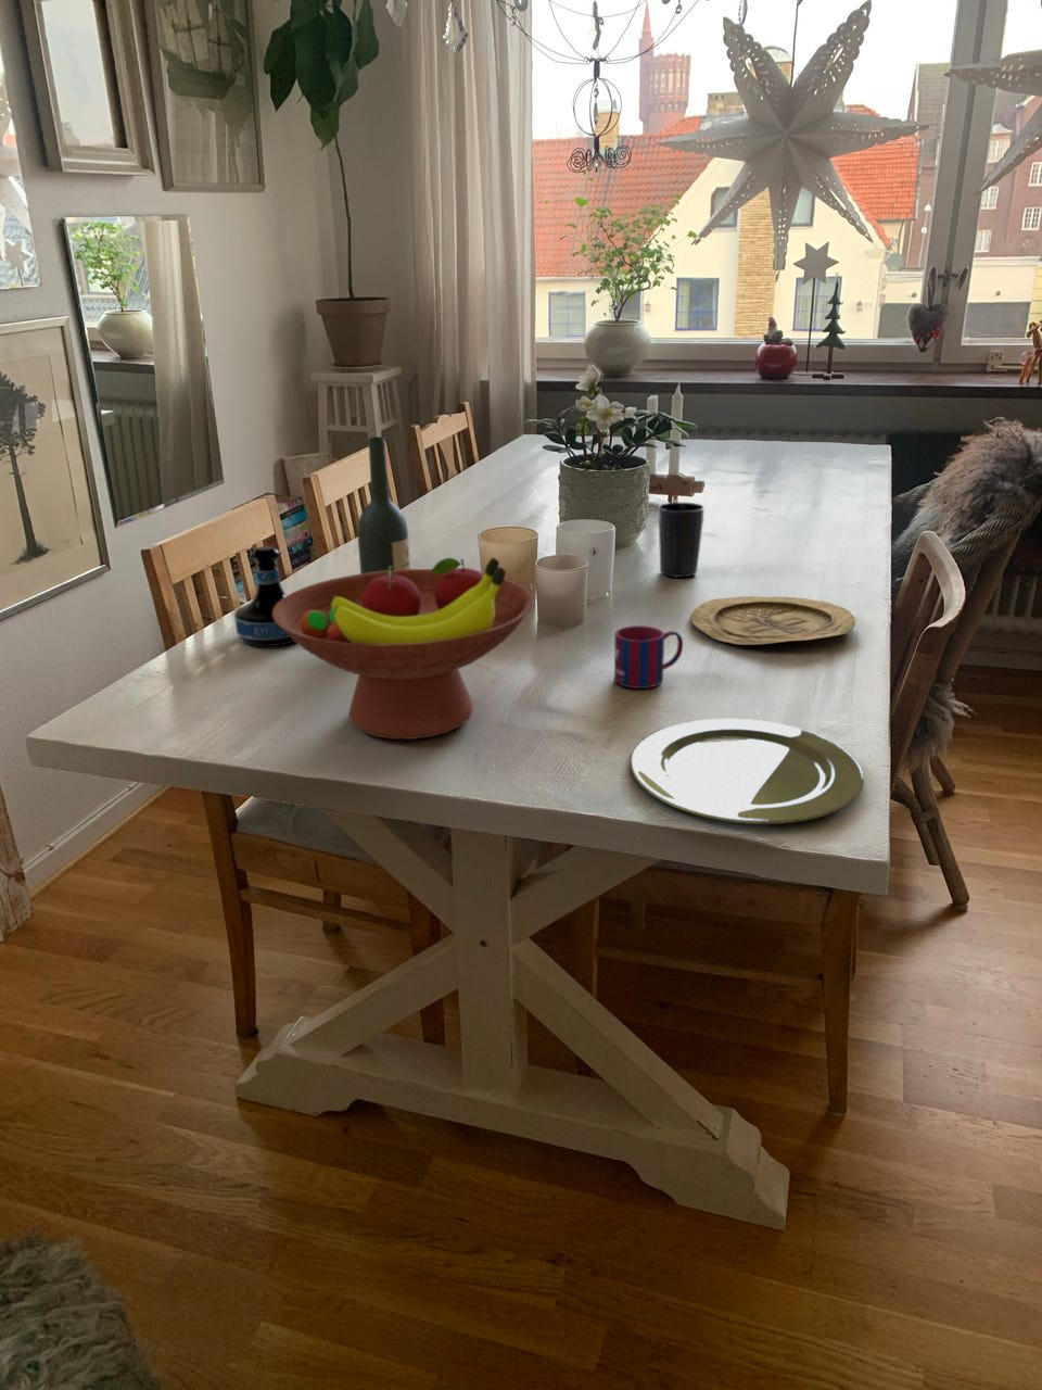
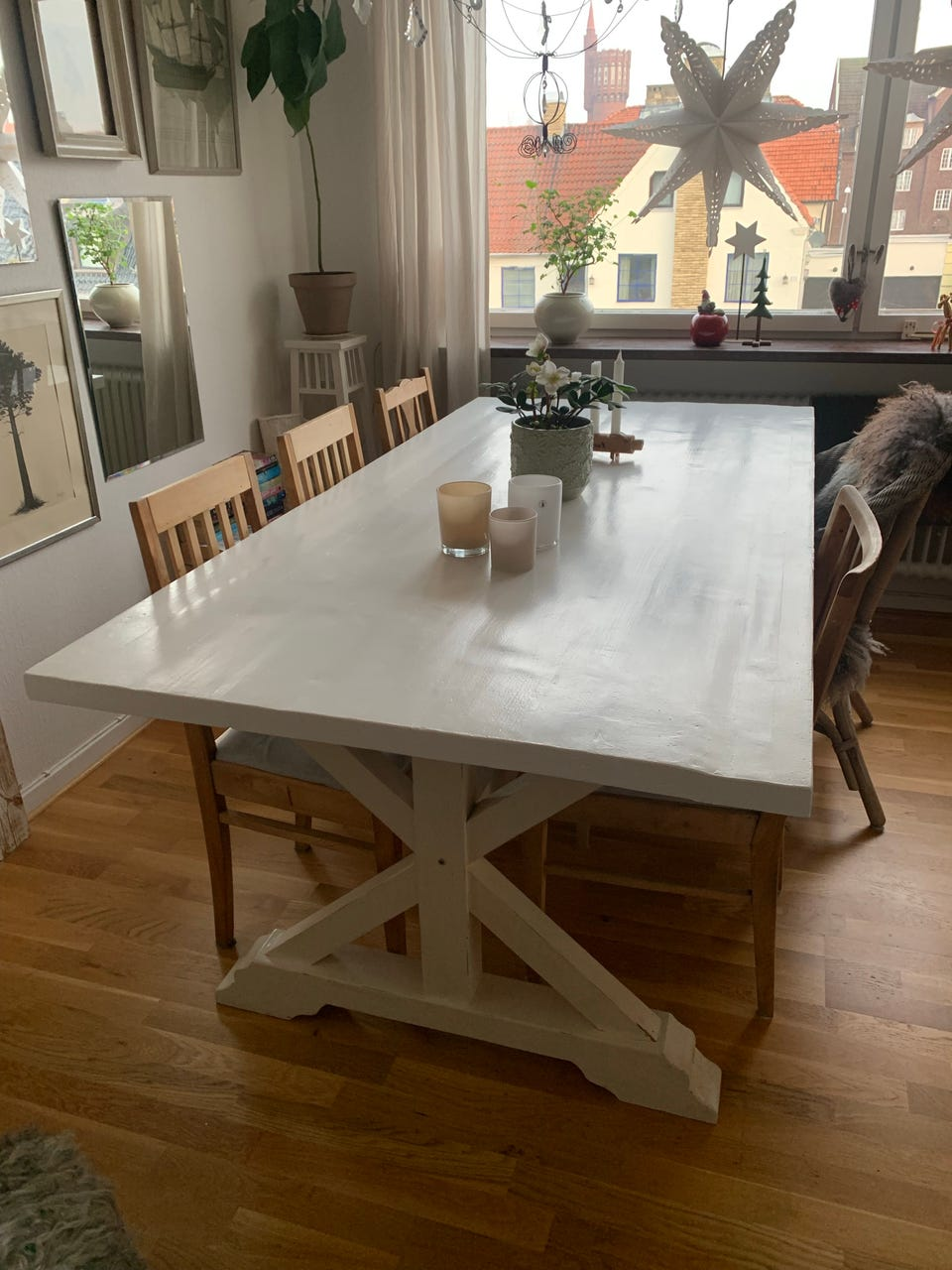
- plate [691,595,856,646]
- mug [613,625,684,690]
- cup [658,501,706,579]
- plate [629,718,865,825]
- fruit bowl [273,557,535,741]
- tequila bottle [233,545,297,647]
- wine bottle [357,436,412,575]
